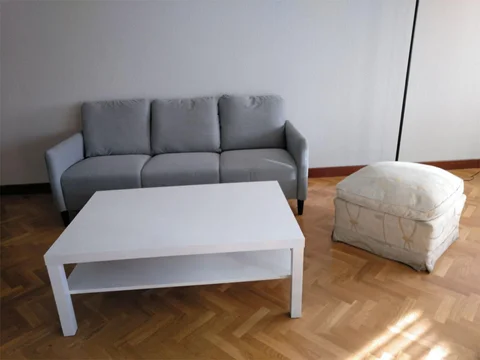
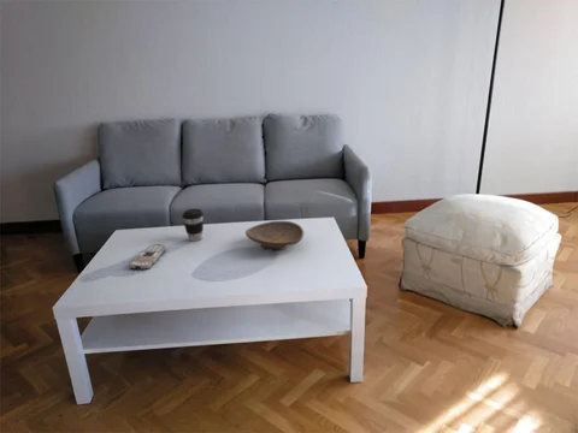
+ decorative bowl [244,220,305,251]
+ coffee cup [181,208,205,243]
+ remote control [128,243,167,271]
